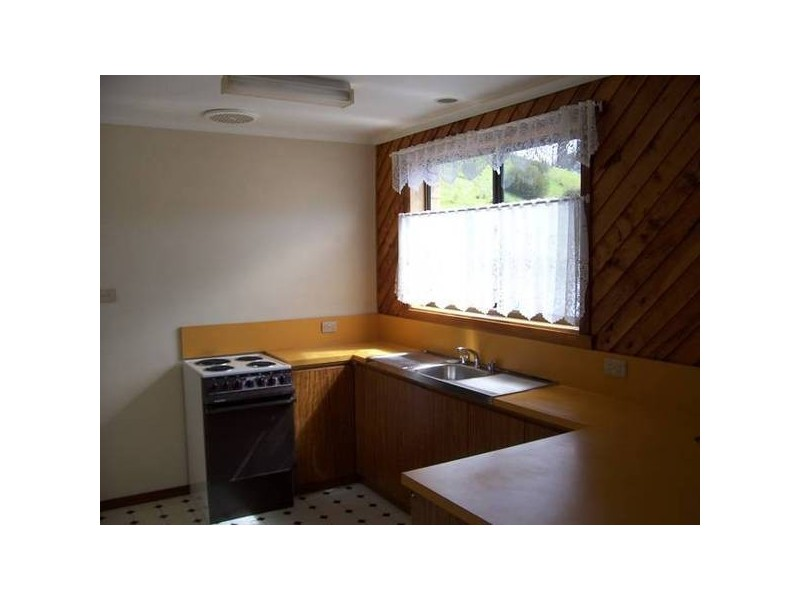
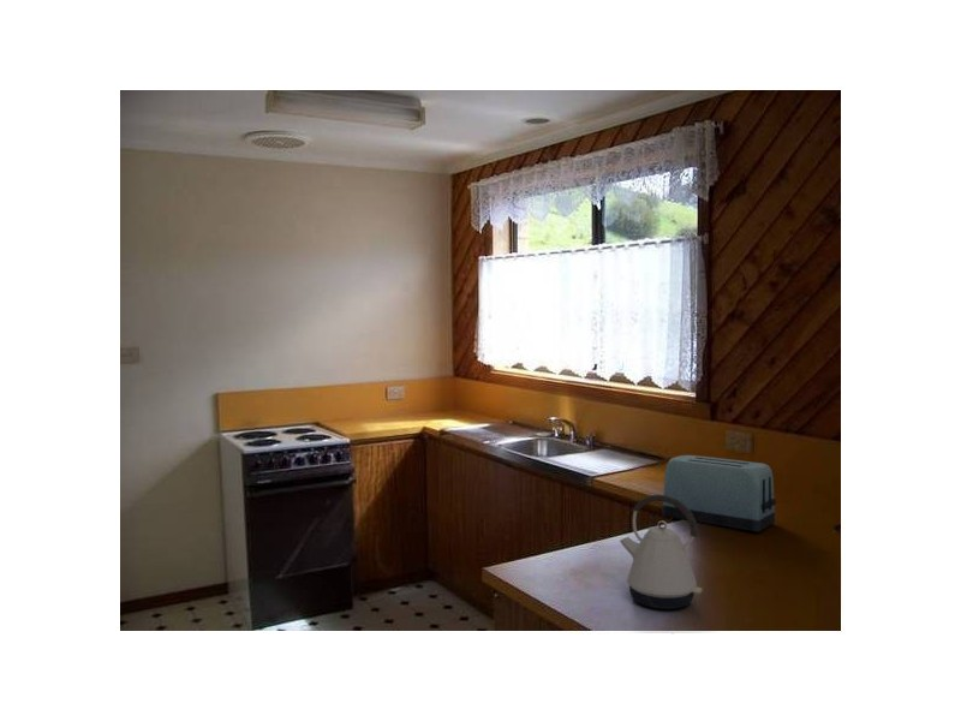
+ kettle [619,494,703,610]
+ toaster [661,454,777,532]
